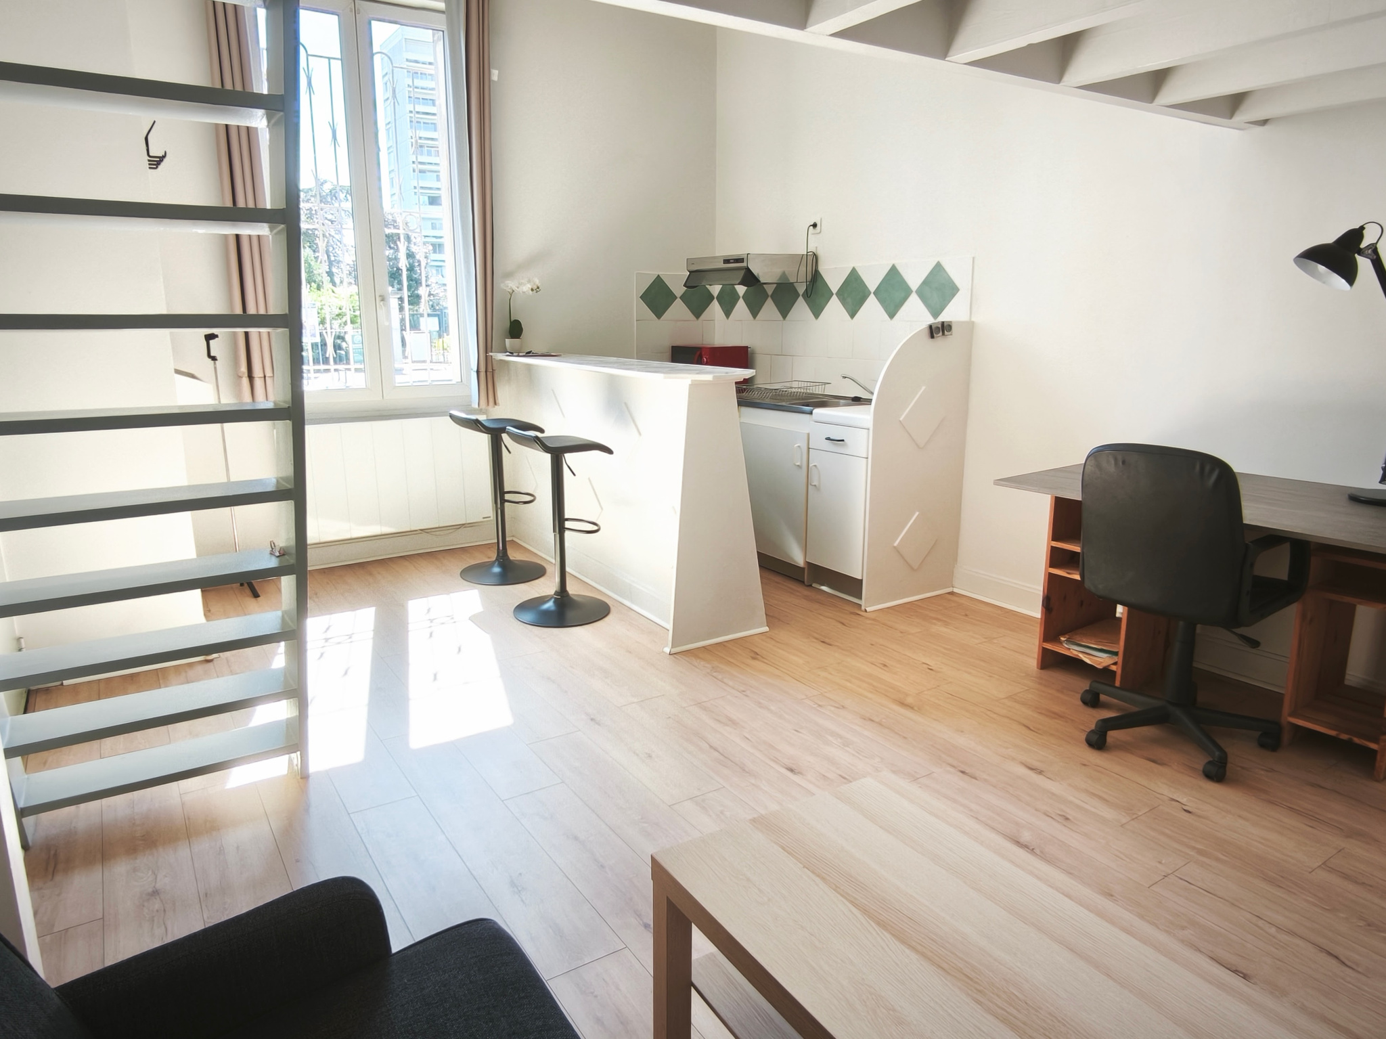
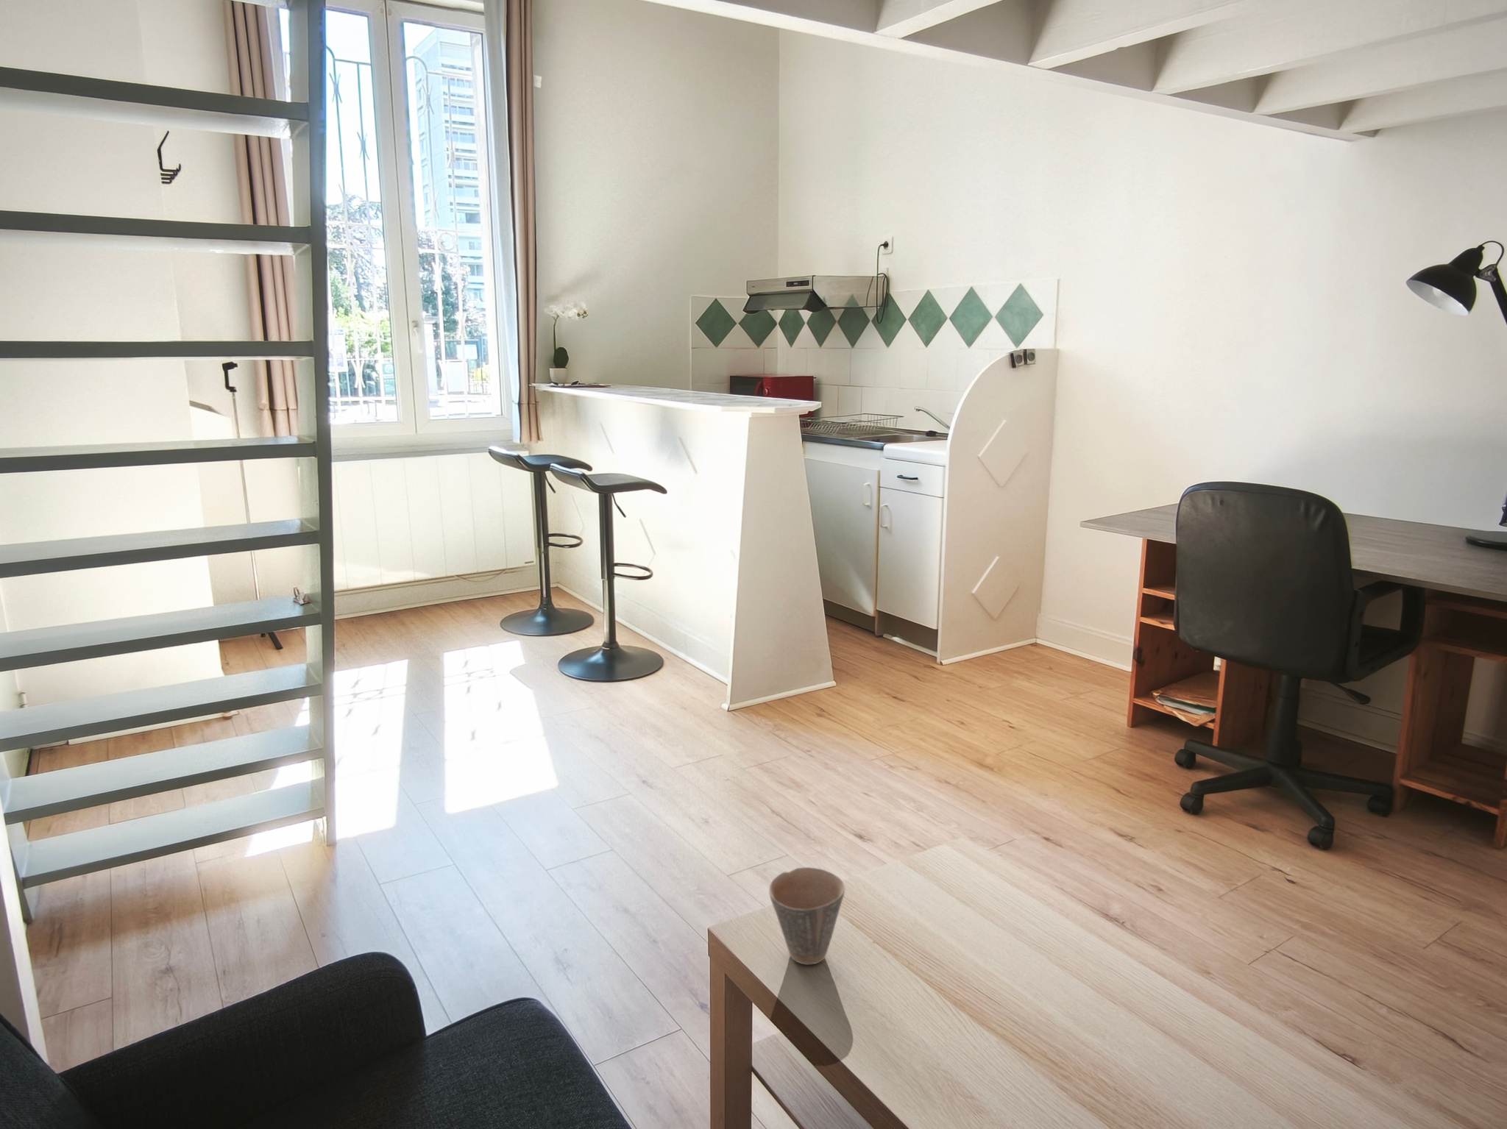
+ cup [768,867,846,965]
